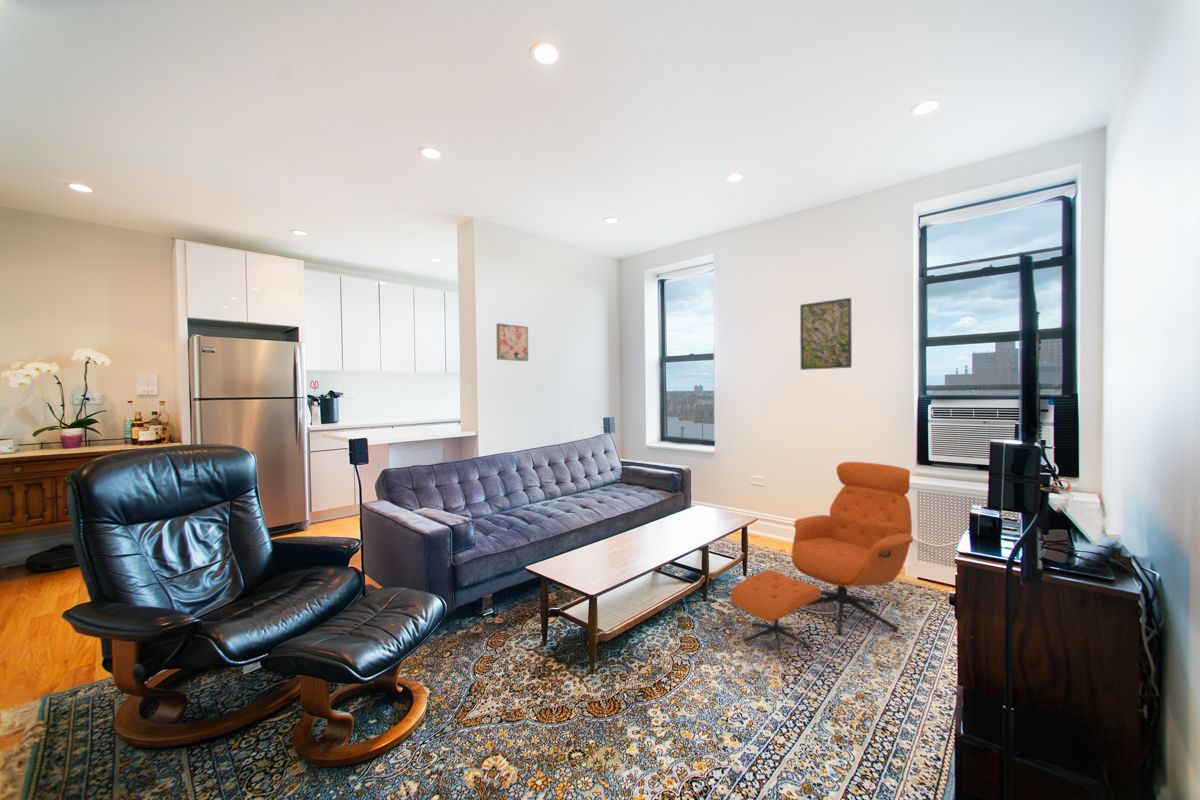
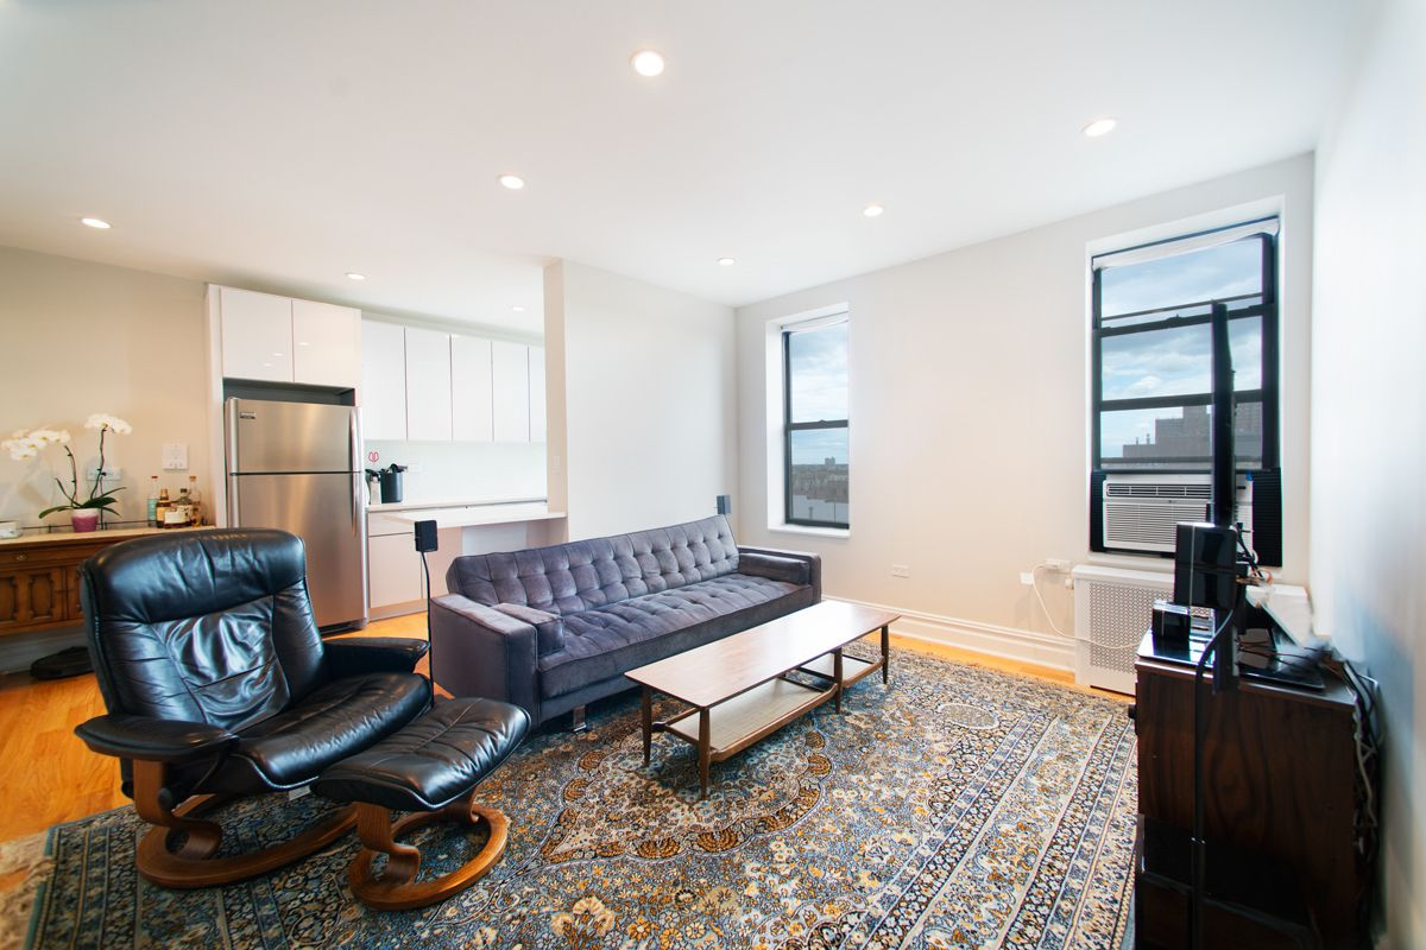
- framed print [799,297,853,371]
- lounge chair [730,461,915,659]
- wall art [495,322,529,362]
